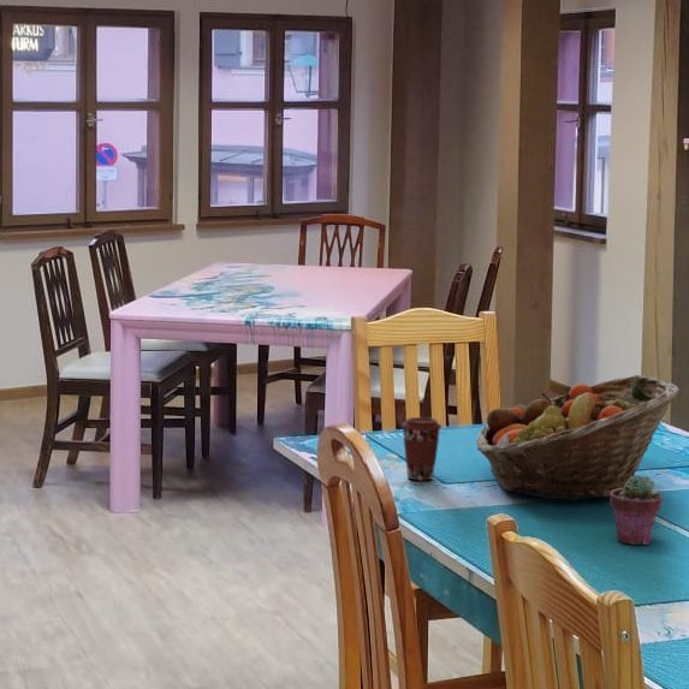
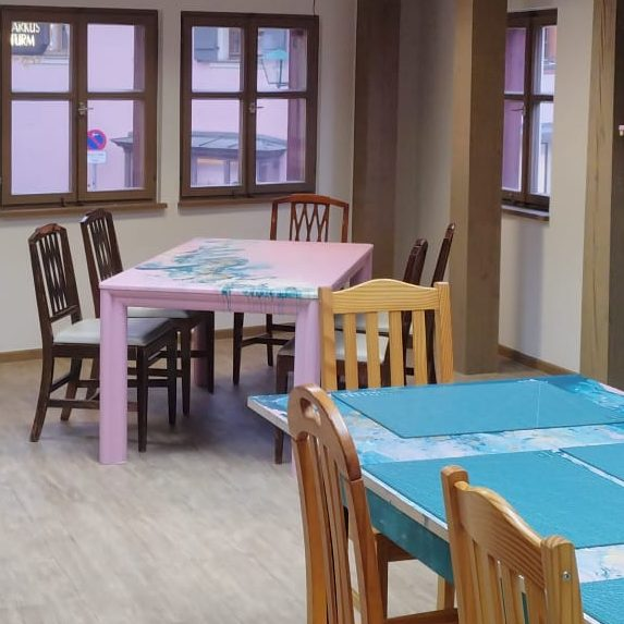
- fruit basket [475,374,681,501]
- potted succulent [608,474,664,546]
- coffee cup [400,416,442,481]
